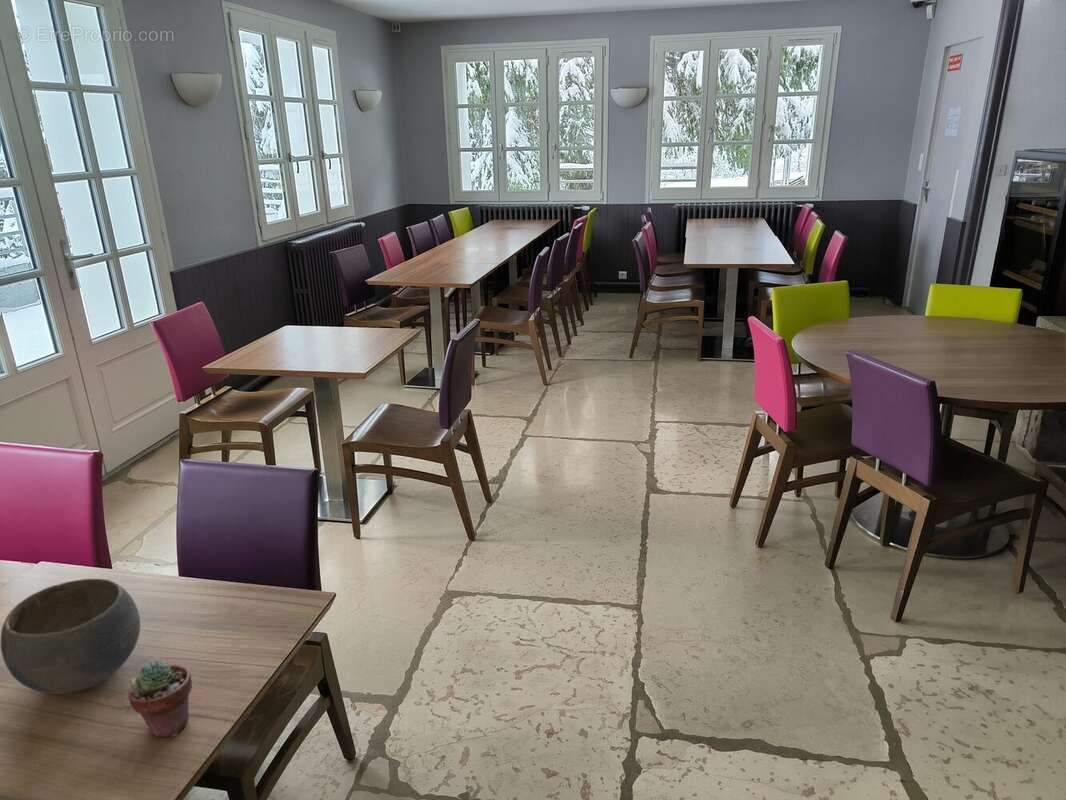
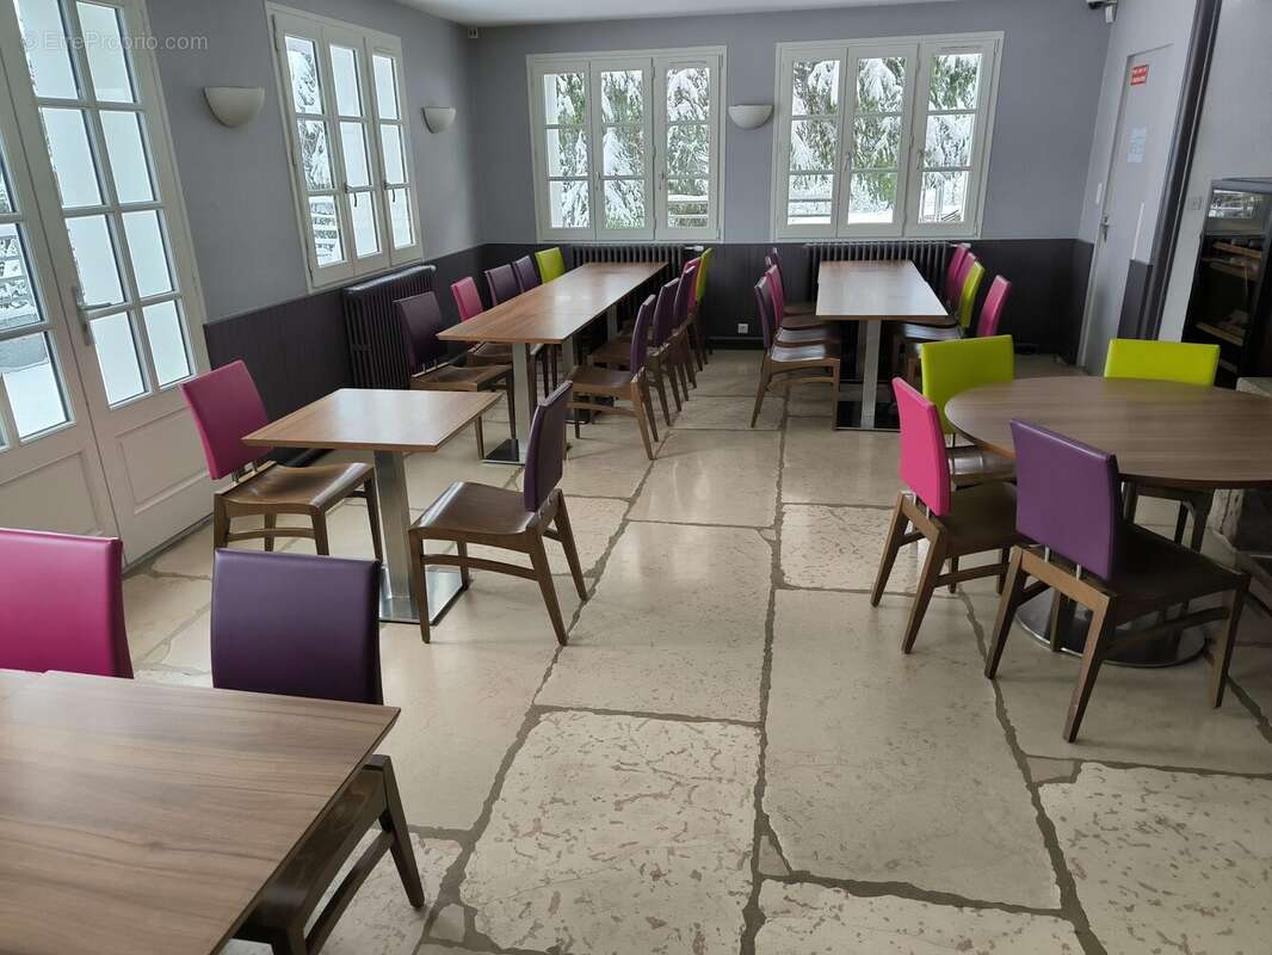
- bowl [0,578,142,694]
- potted succulent [127,660,193,738]
